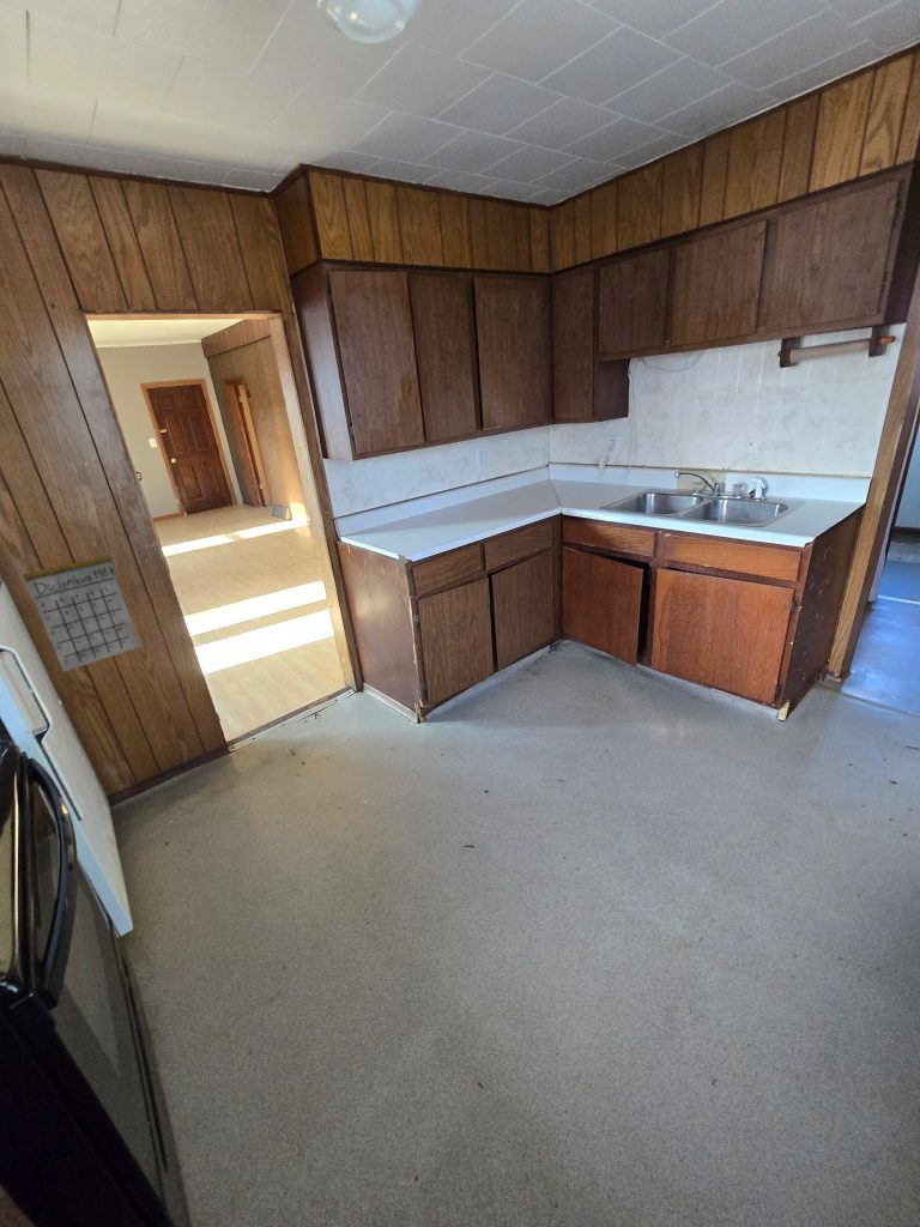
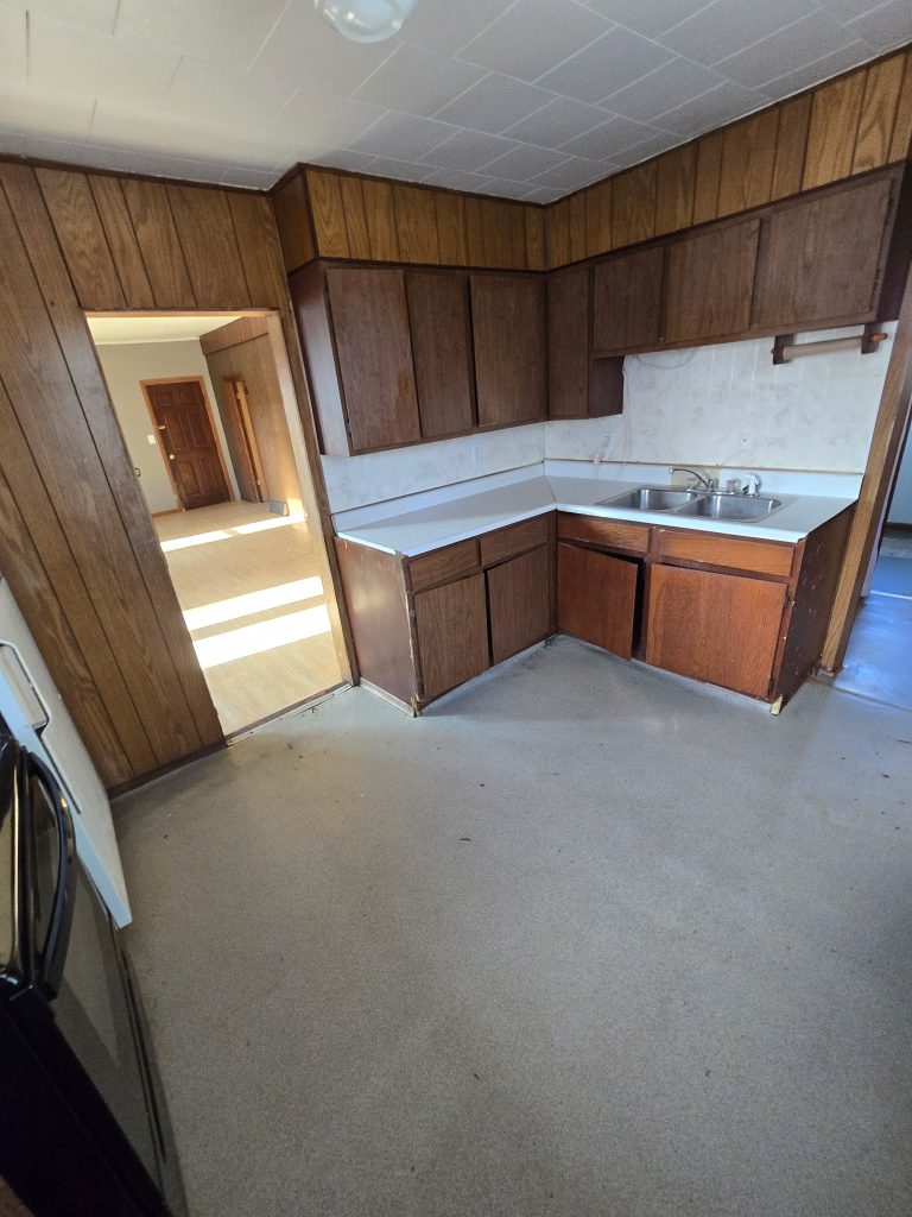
- calendar [22,538,141,673]
